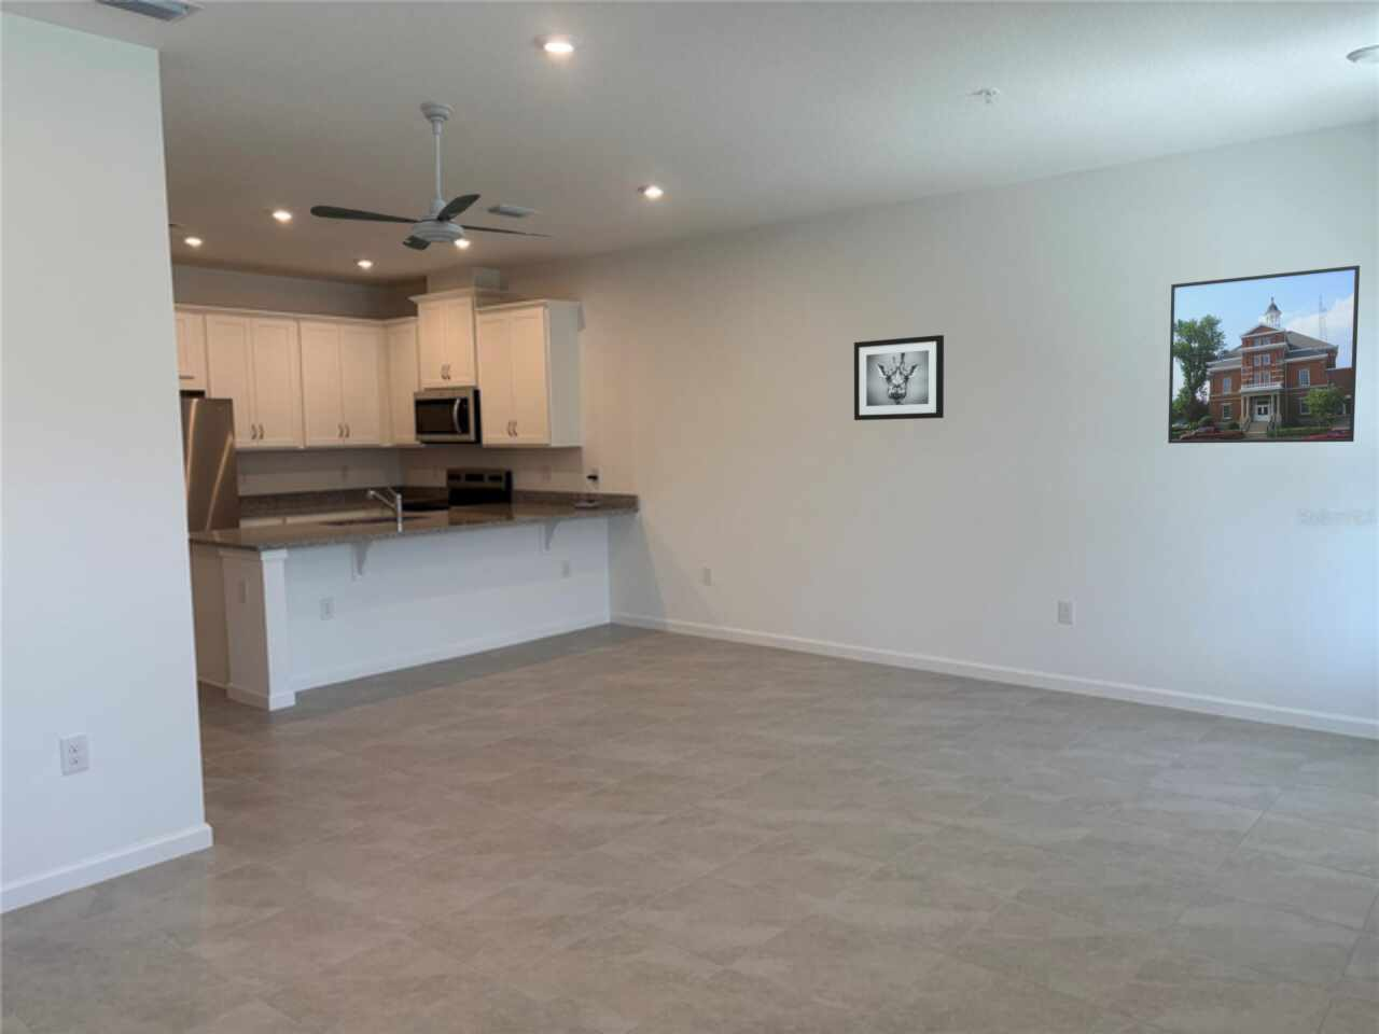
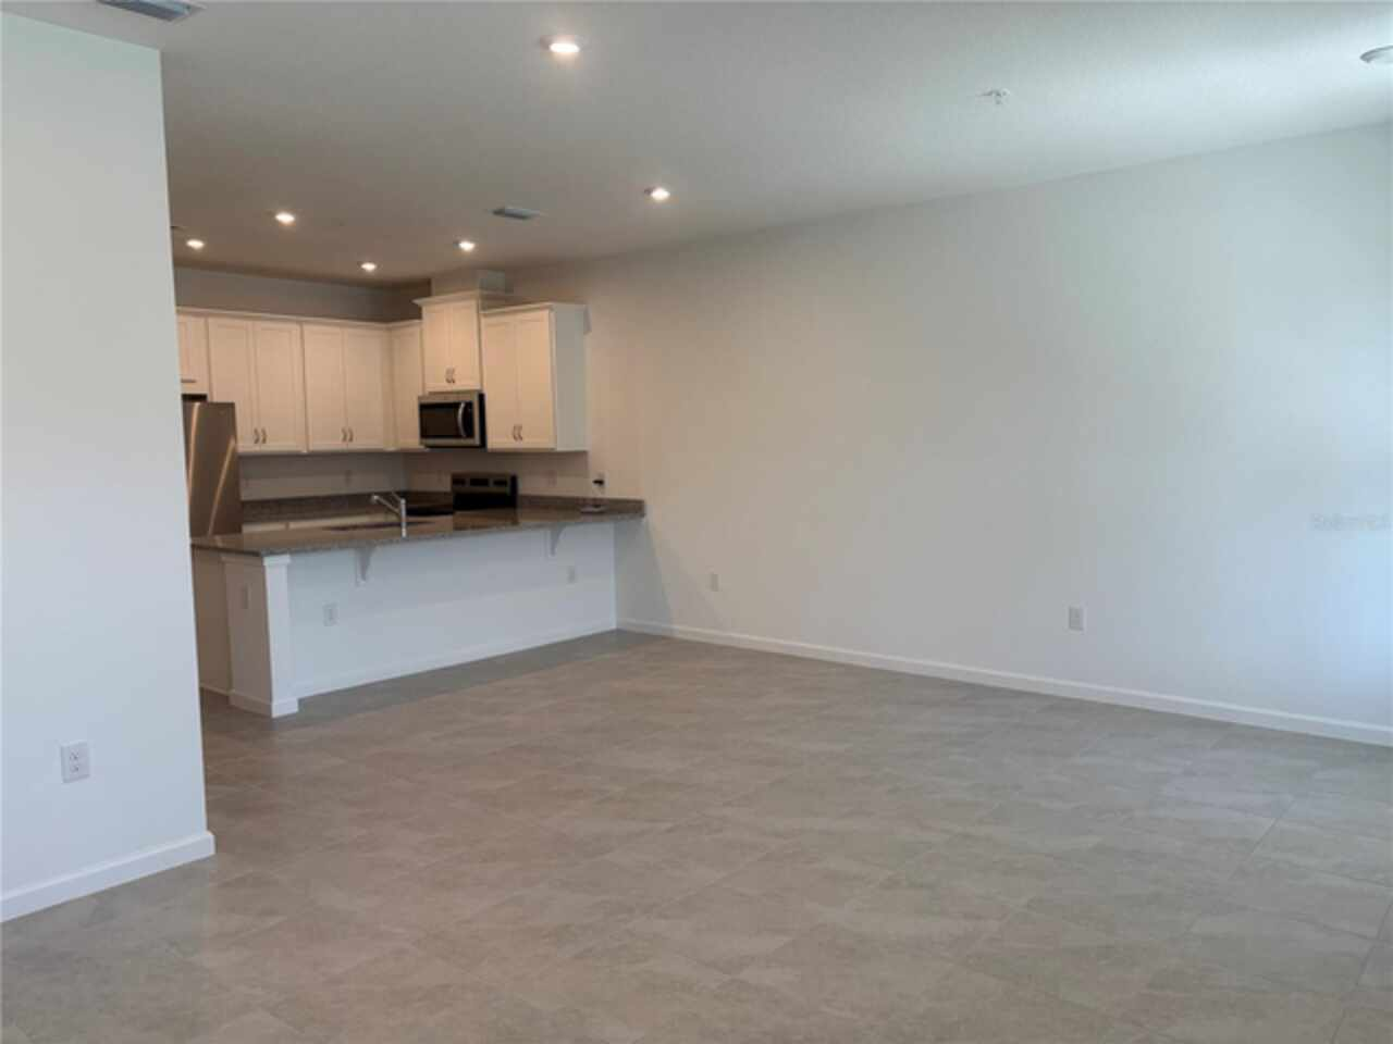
- ceiling fan [309,100,555,251]
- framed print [1167,264,1361,445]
- wall art [853,333,945,421]
